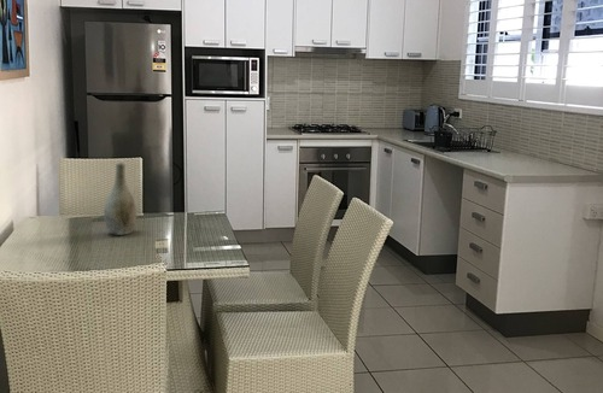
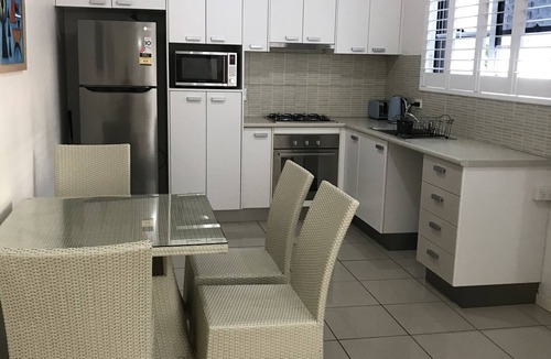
- vase [103,162,137,236]
